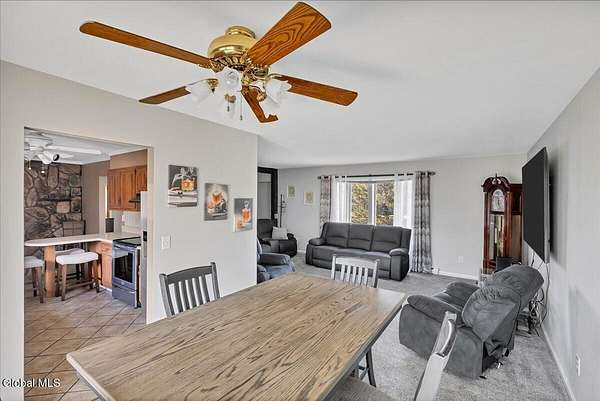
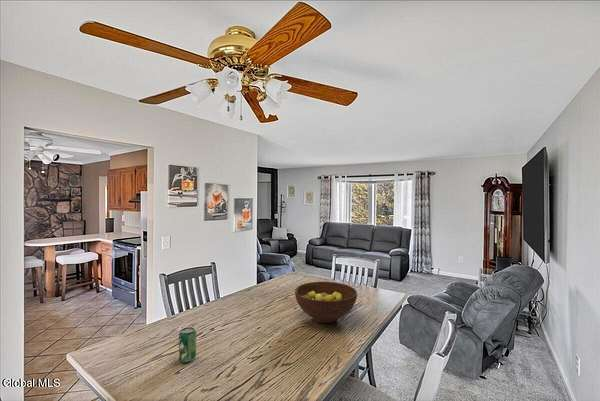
+ fruit bowl [294,281,358,324]
+ beverage can [178,326,197,363]
